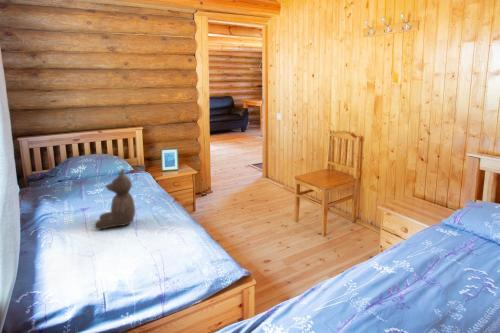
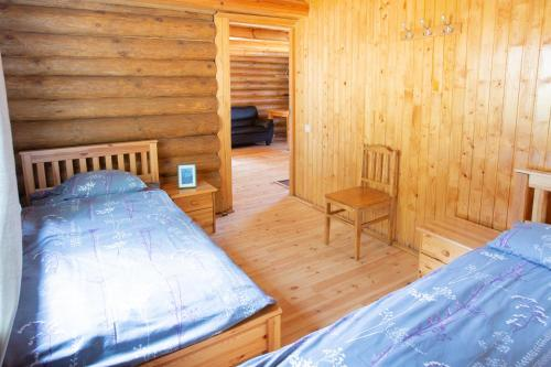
- teddy bear [94,168,136,230]
